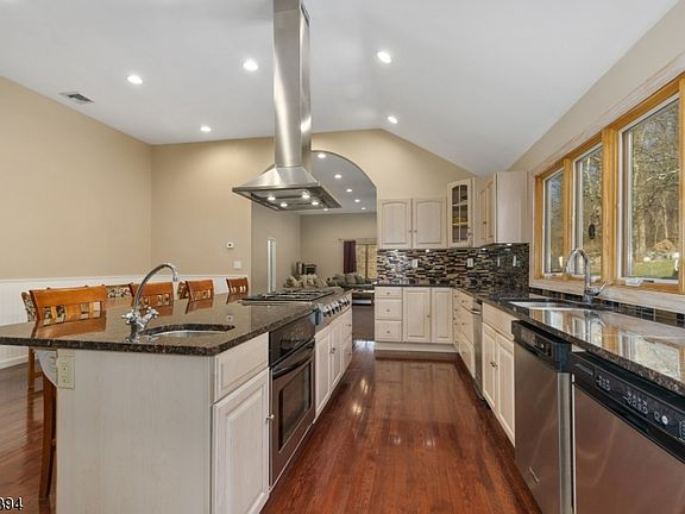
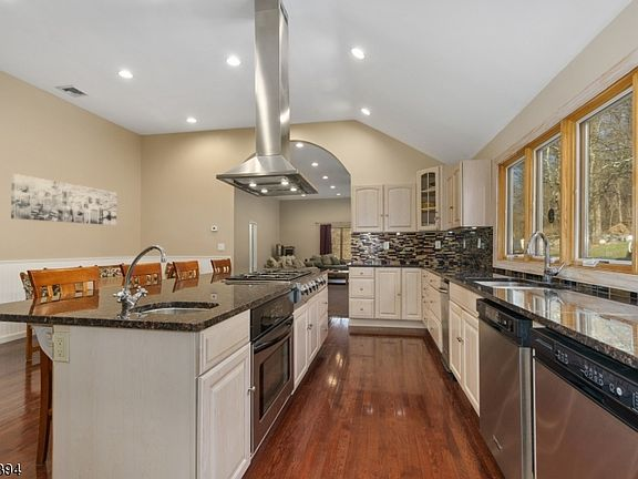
+ wall art [10,173,117,226]
